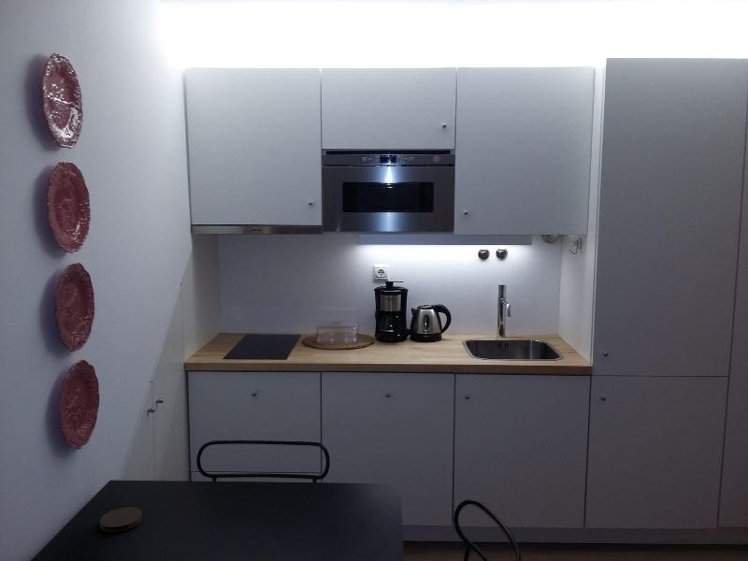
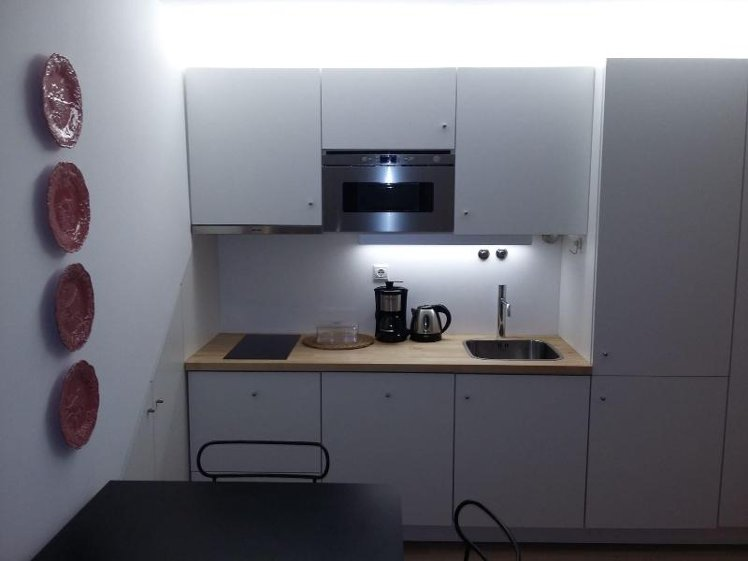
- coaster [99,506,143,533]
